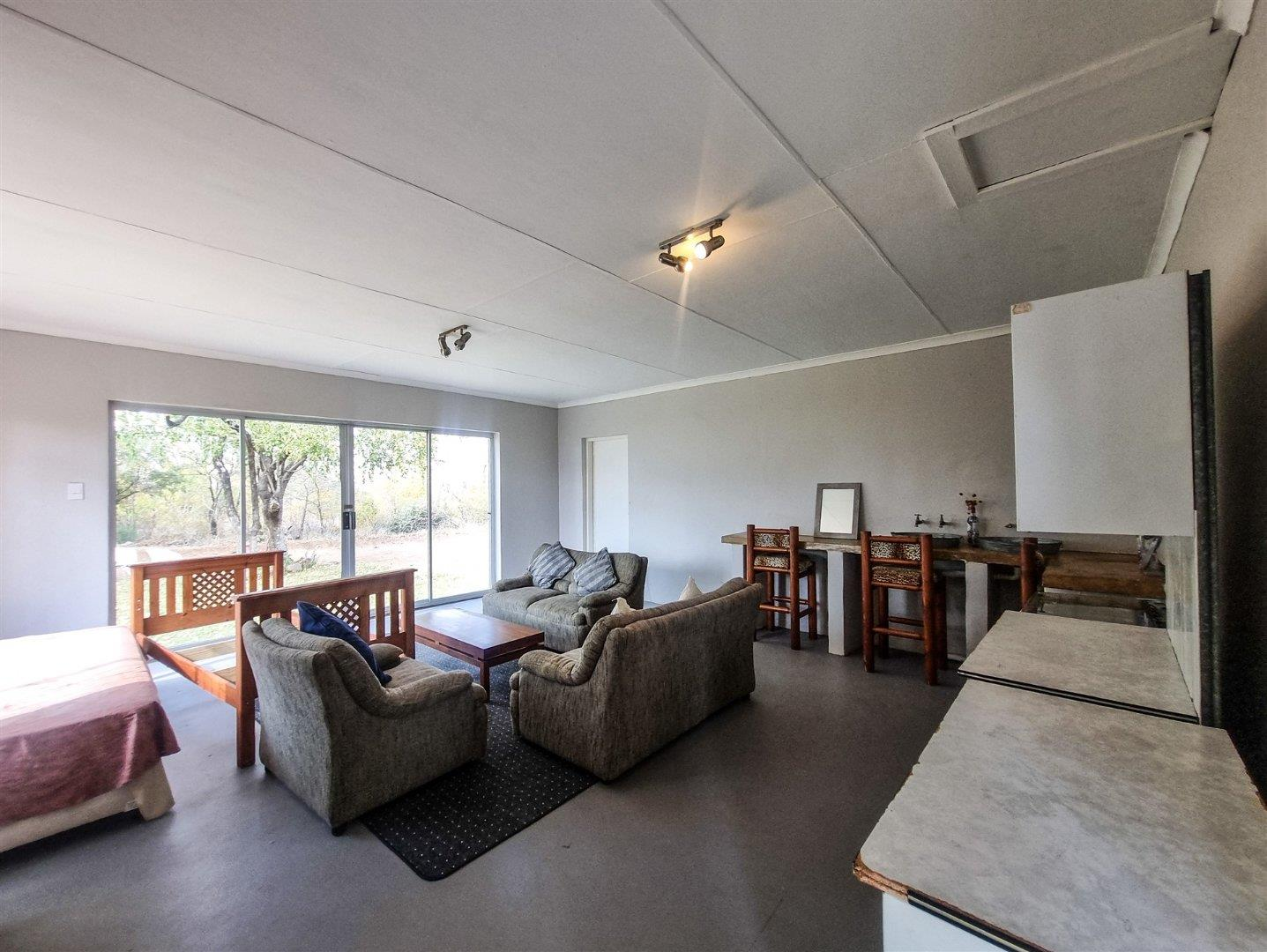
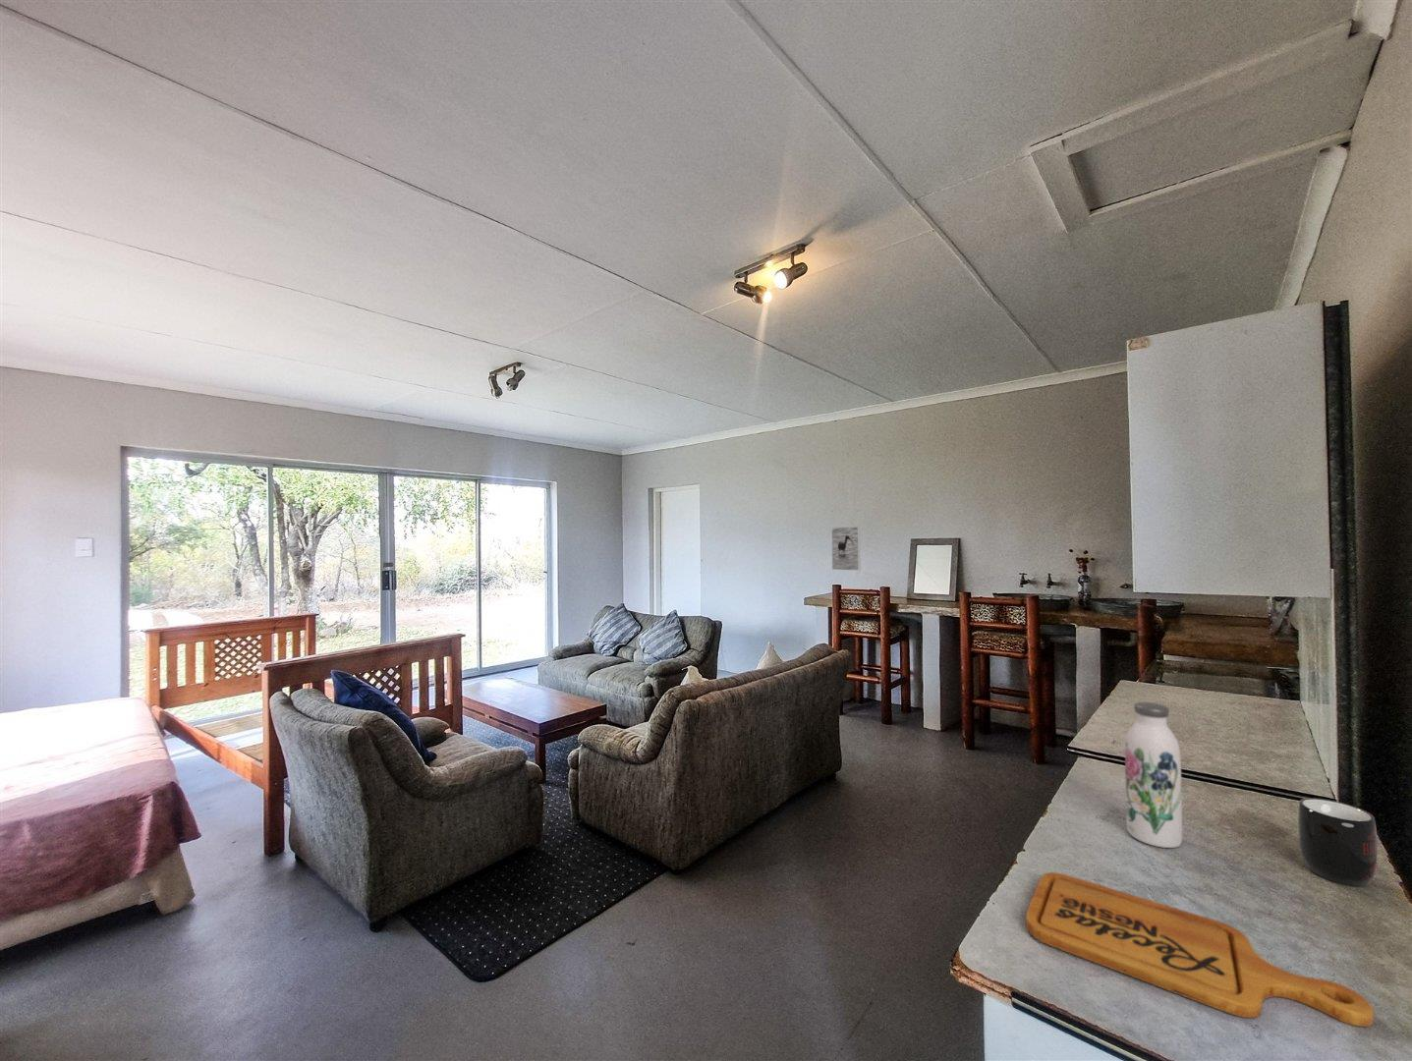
+ mug [1297,797,1379,887]
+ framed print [830,526,860,572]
+ water bottle [1124,701,1184,849]
+ cutting board [1025,872,1374,1028]
